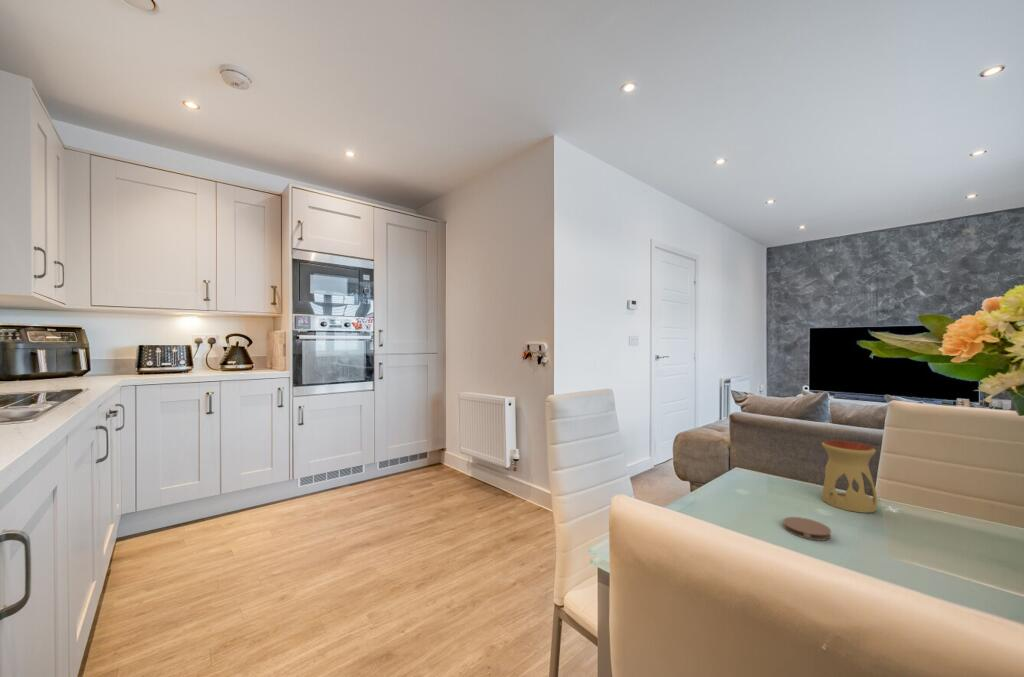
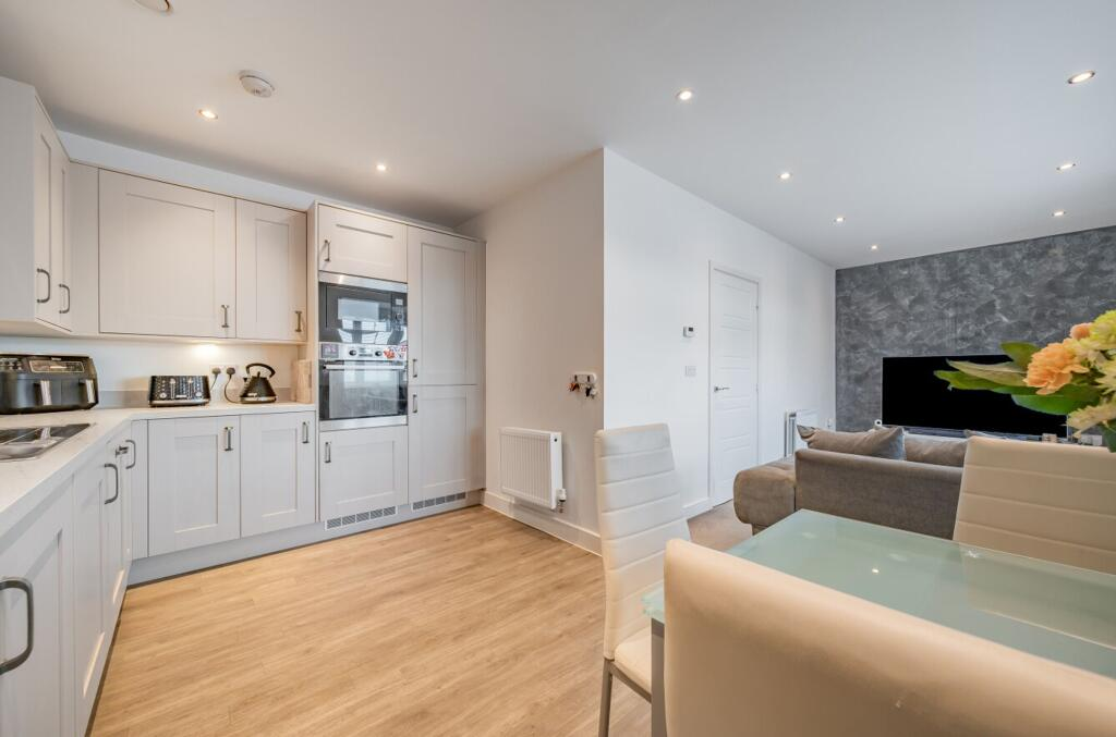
- oil burner [820,439,878,514]
- coaster [782,516,832,542]
